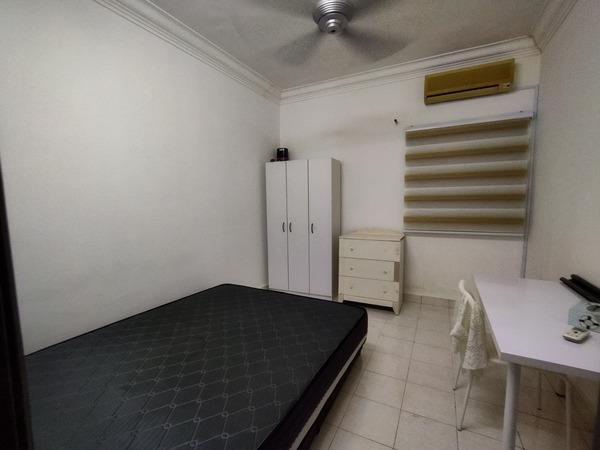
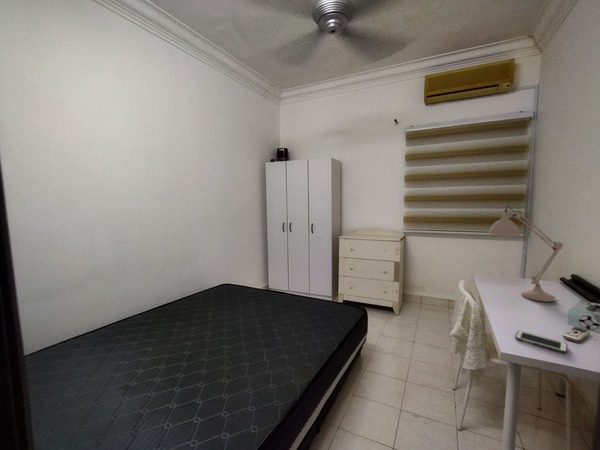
+ cell phone [514,330,569,354]
+ desk lamp [488,205,563,302]
